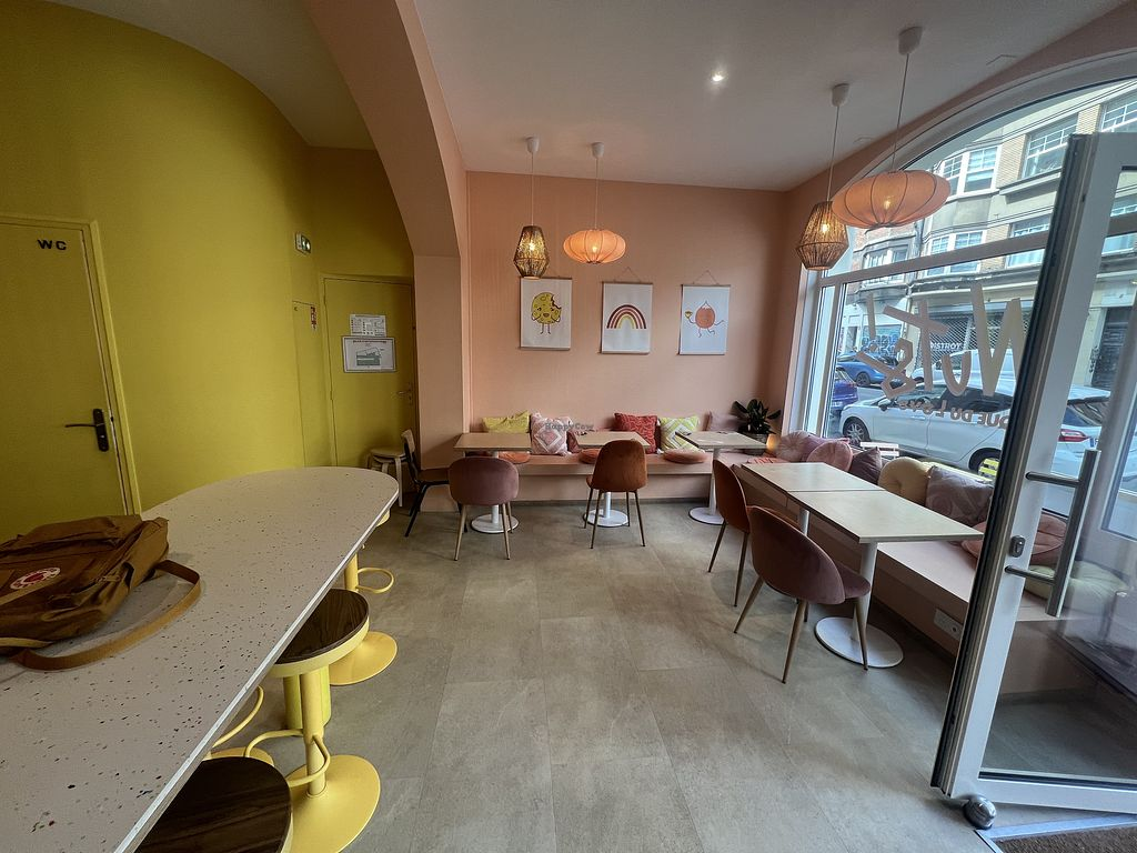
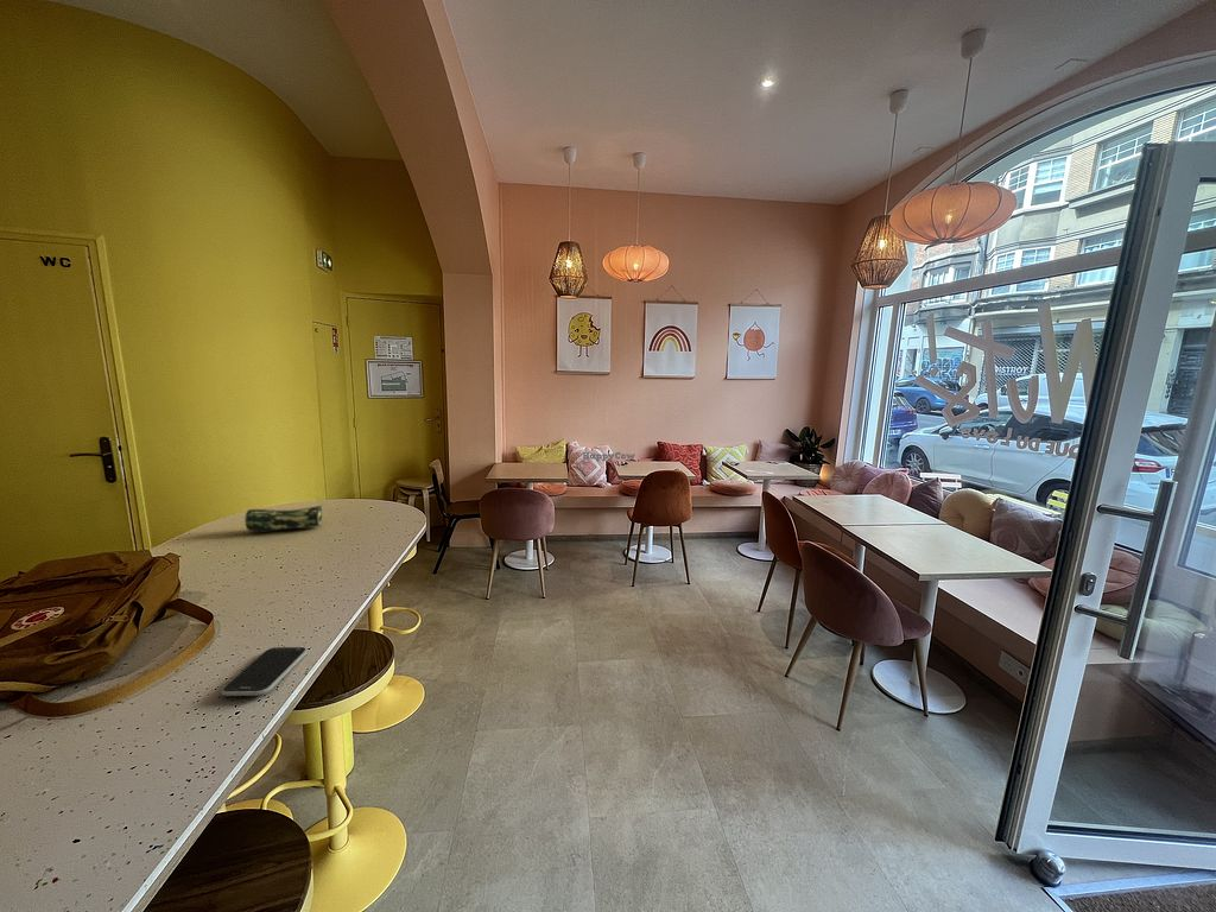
+ smartphone [220,646,309,697]
+ pencil case [243,504,324,532]
